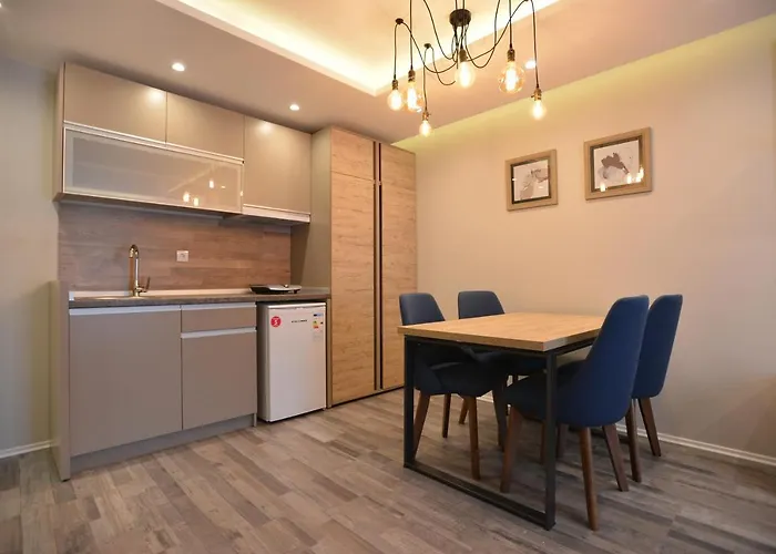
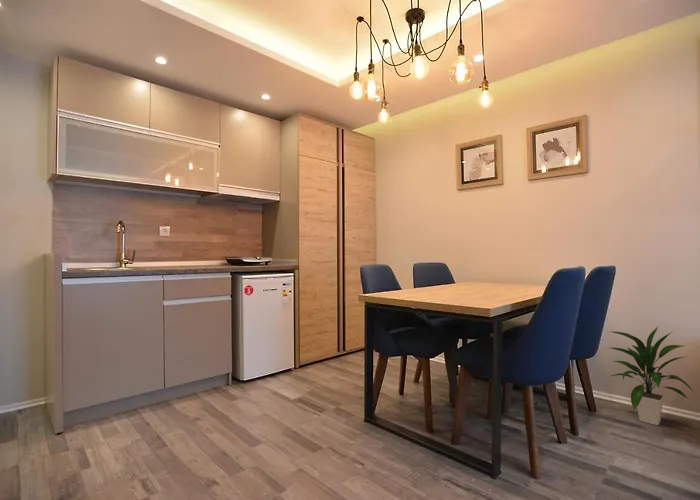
+ indoor plant [605,325,694,426]
